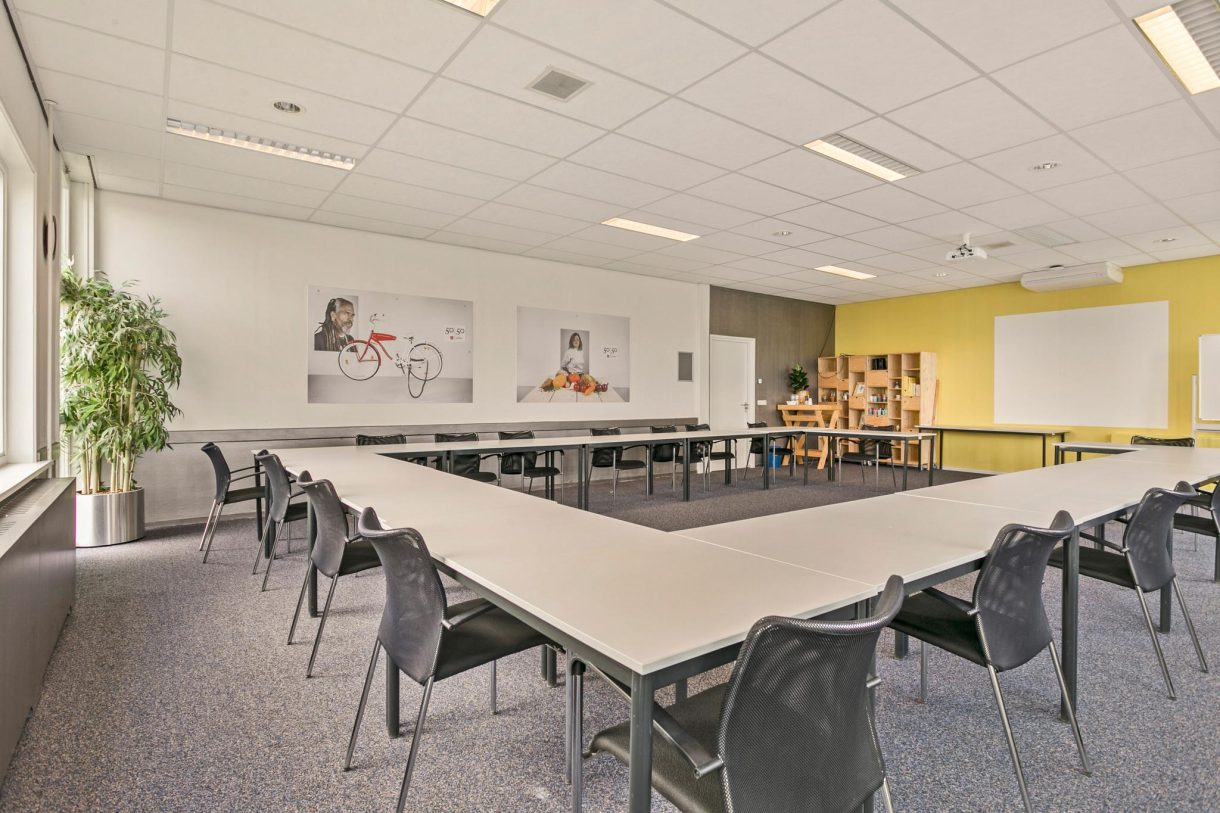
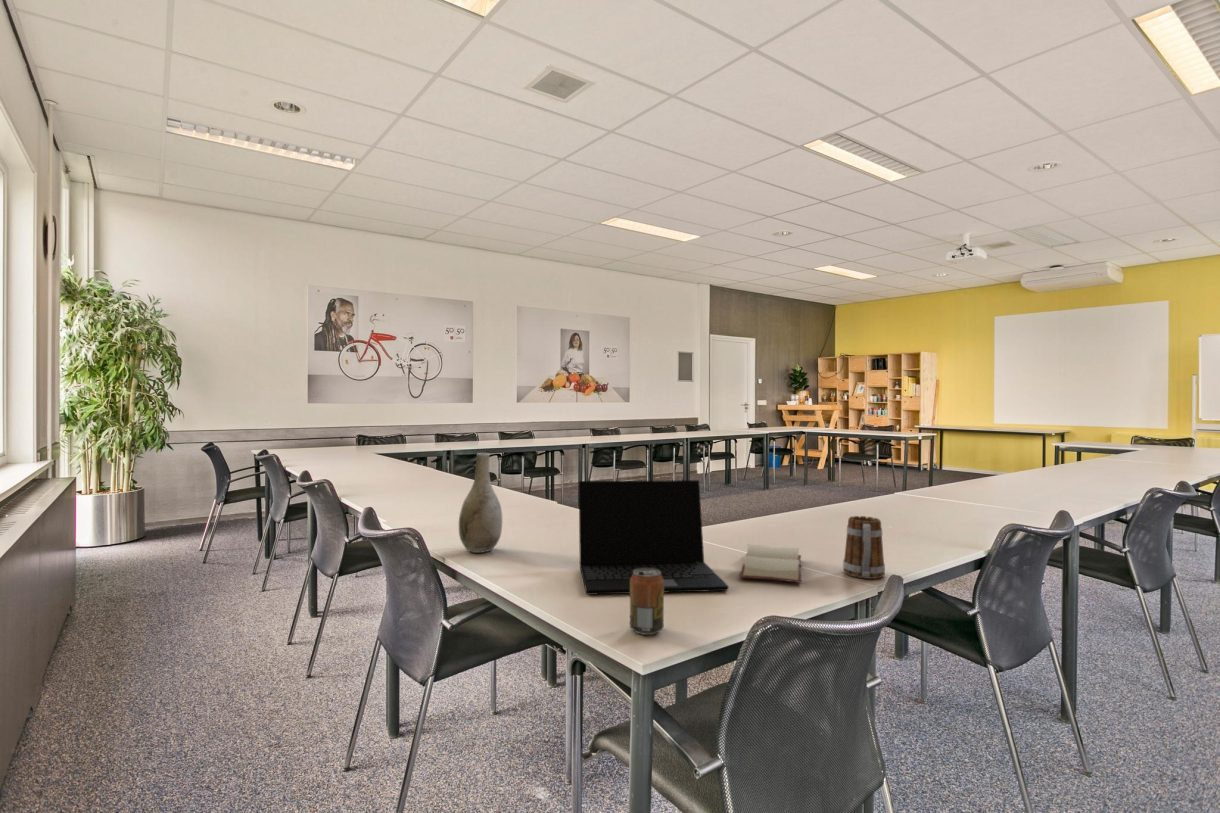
+ mug [842,515,886,580]
+ beverage can [629,568,665,636]
+ hardback book [739,543,803,584]
+ laptop [578,479,730,596]
+ vase [458,452,503,554]
